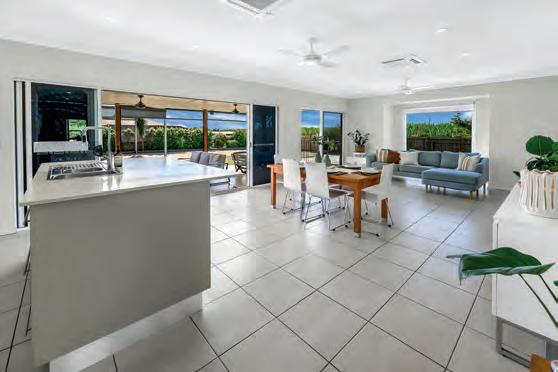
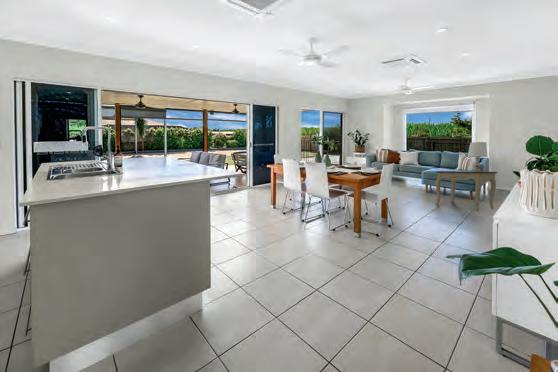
+ side table [435,170,498,212]
+ lamp [467,141,489,172]
